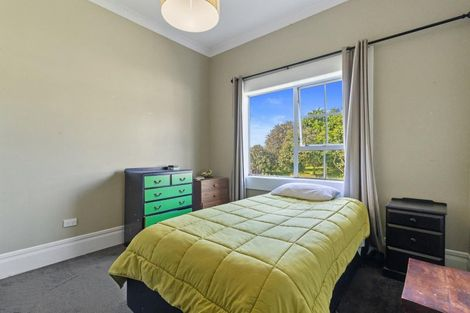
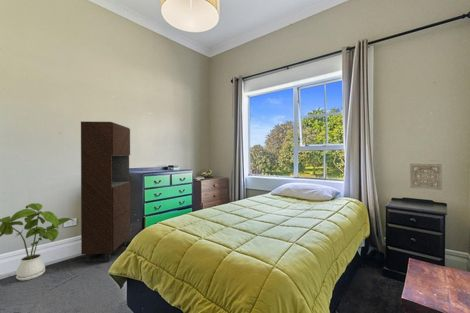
+ storage cabinet [80,121,131,264]
+ wall ornament [409,163,443,191]
+ house plant [0,202,75,281]
